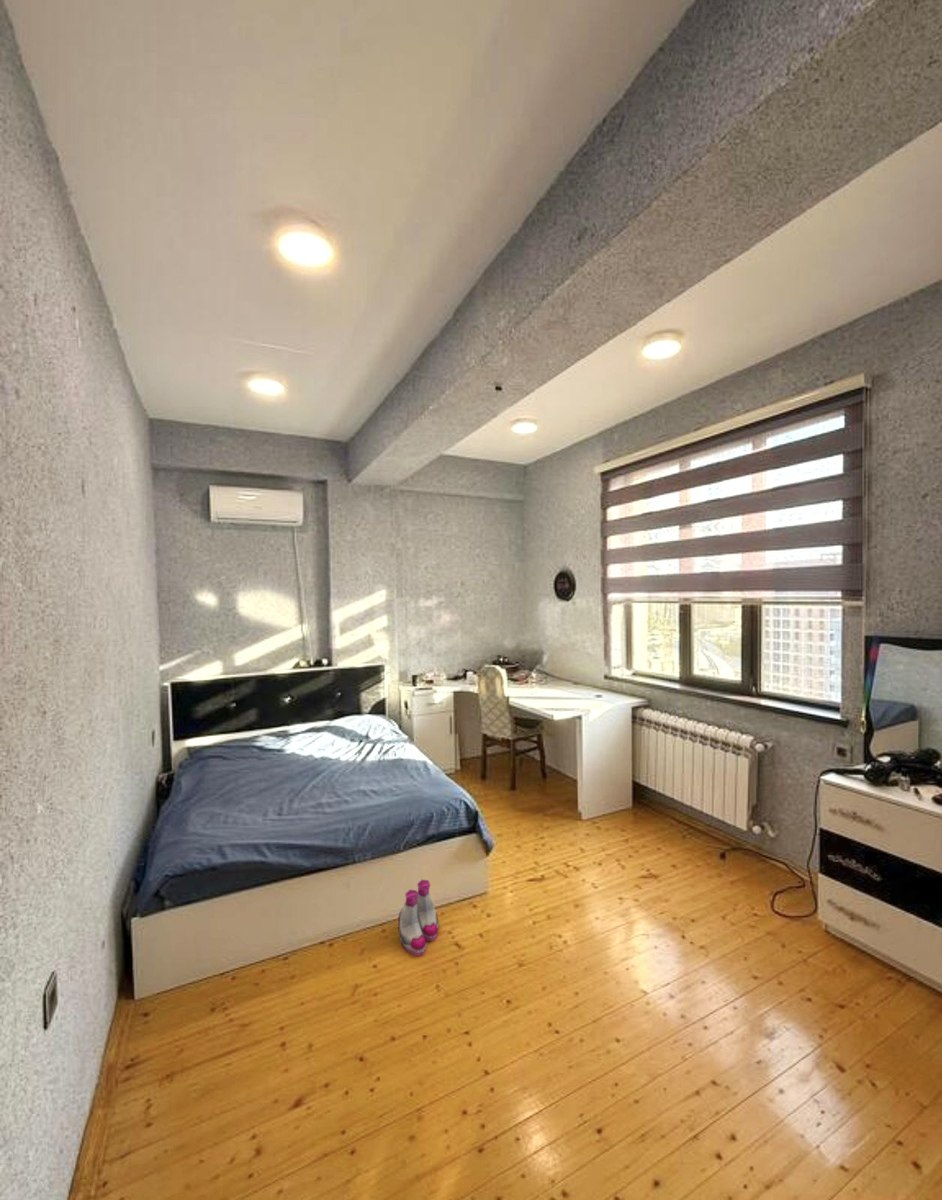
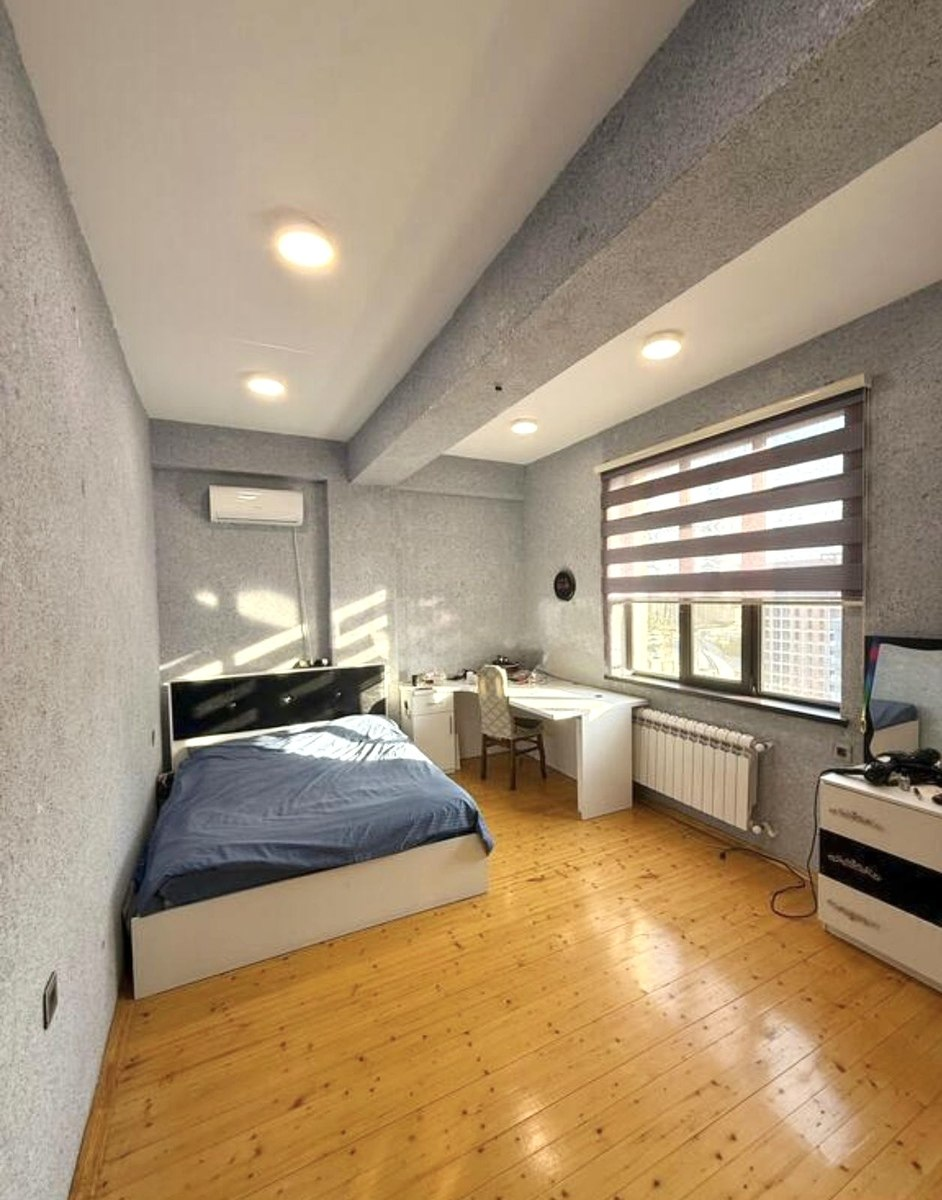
- boots [397,879,440,957]
